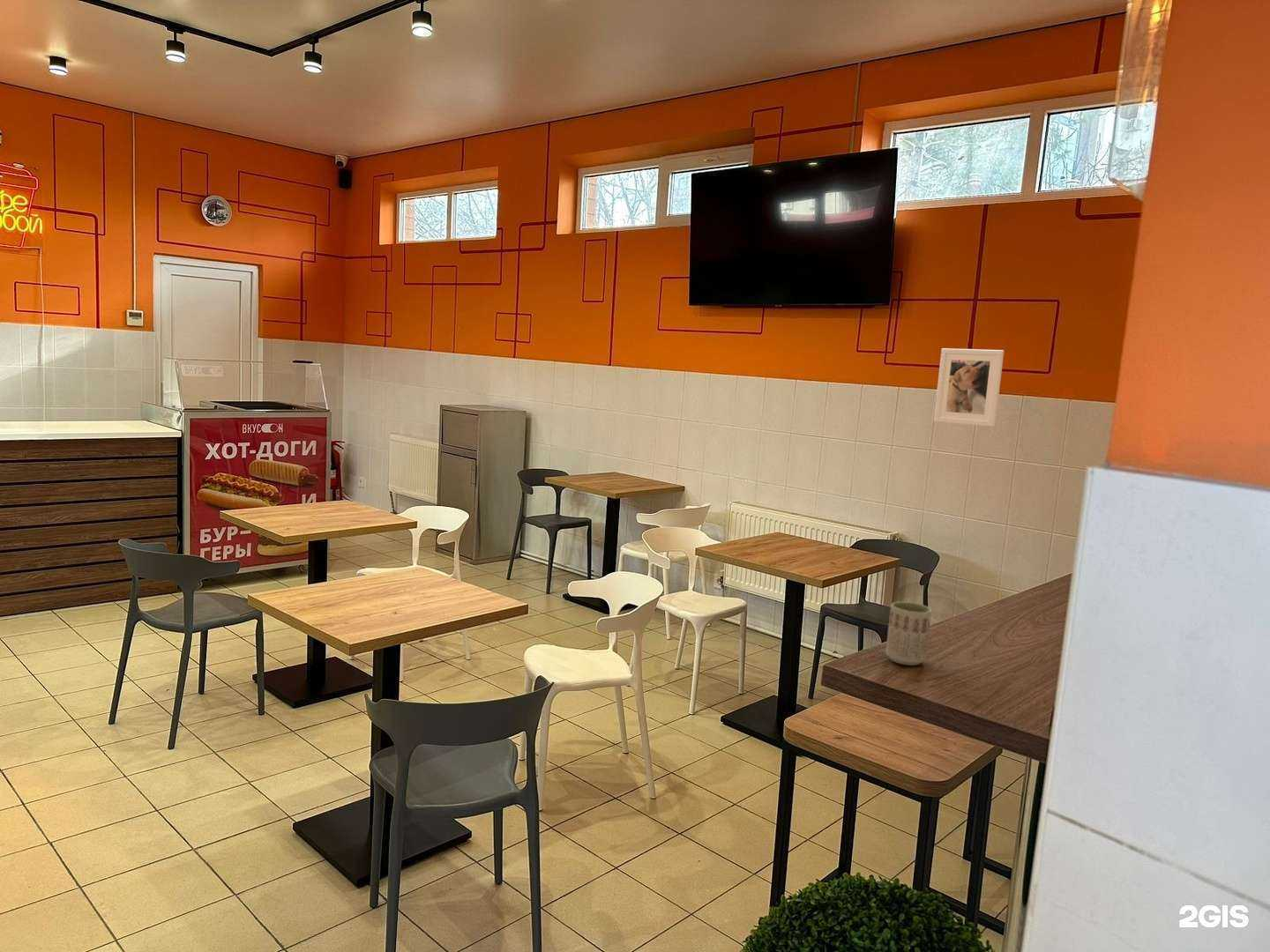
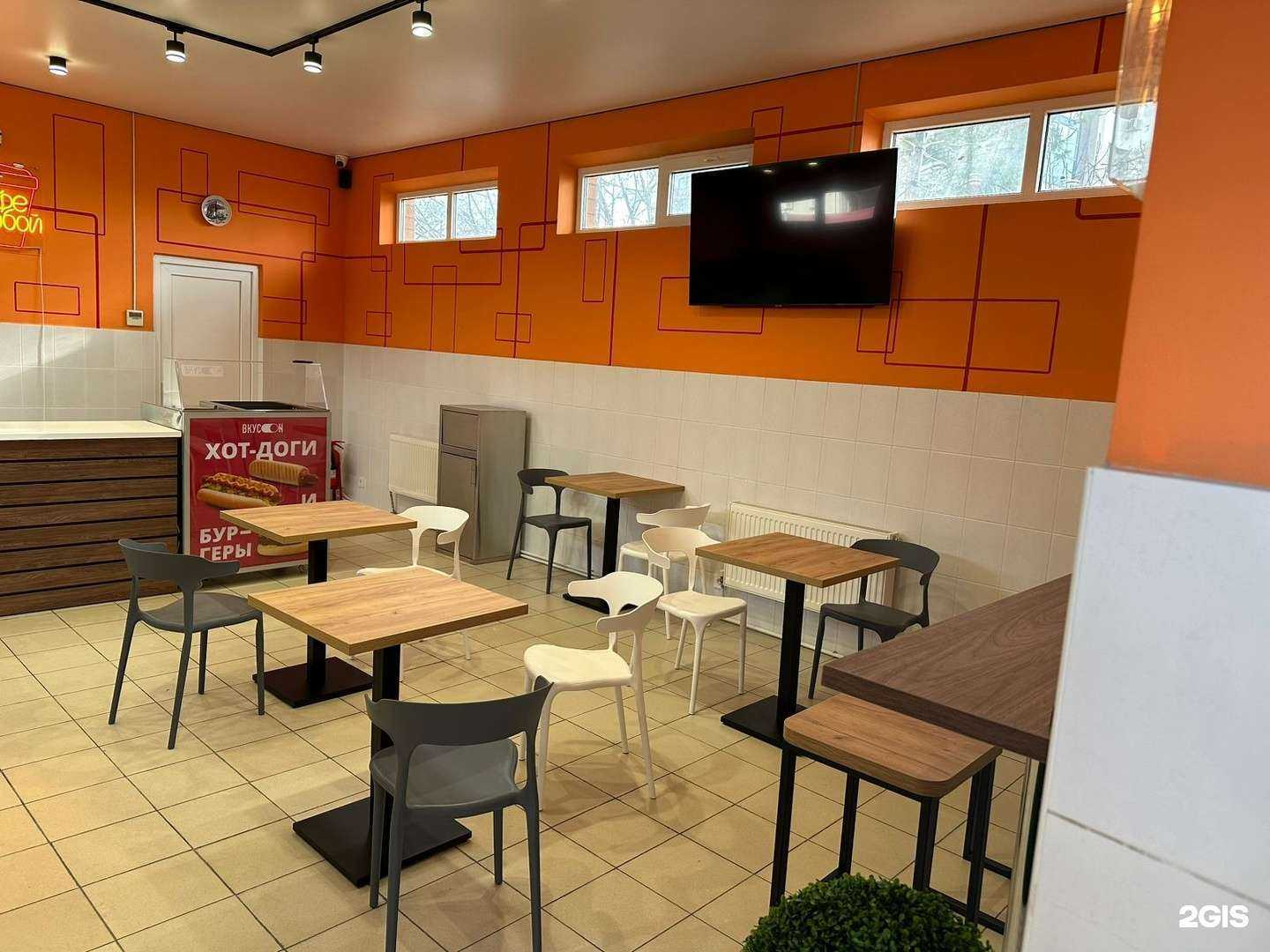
- cup [885,600,932,666]
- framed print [933,347,1005,428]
